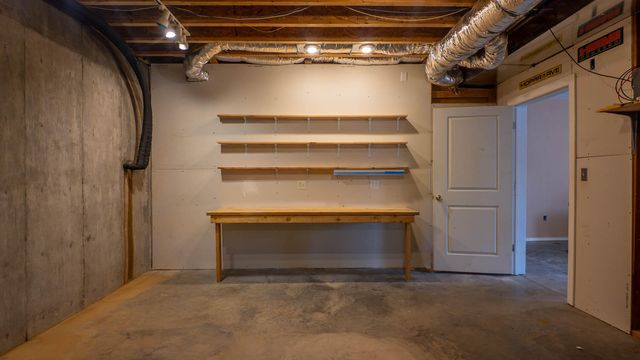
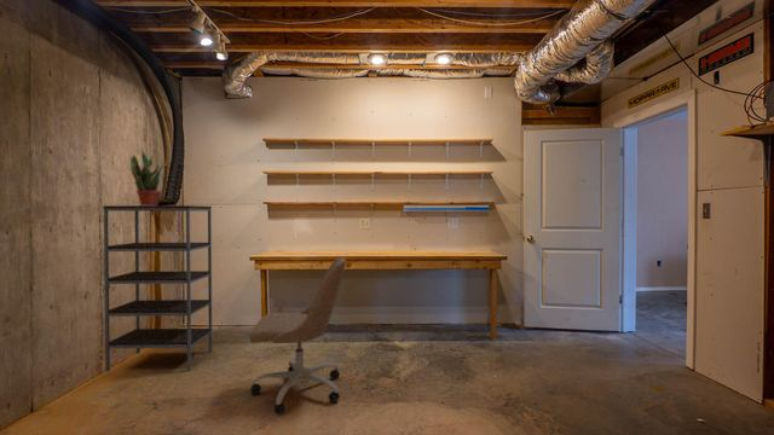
+ shelving unit [103,204,213,373]
+ potted plant [128,145,171,205]
+ office chair [249,255,347,414]
